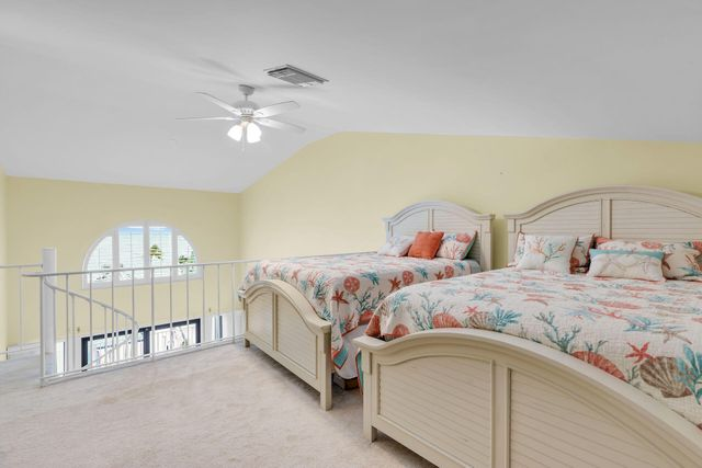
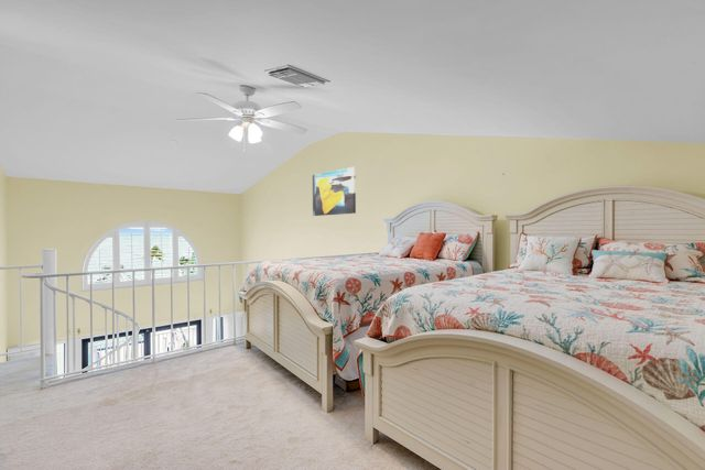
+ wall art [312,166,357,217]
